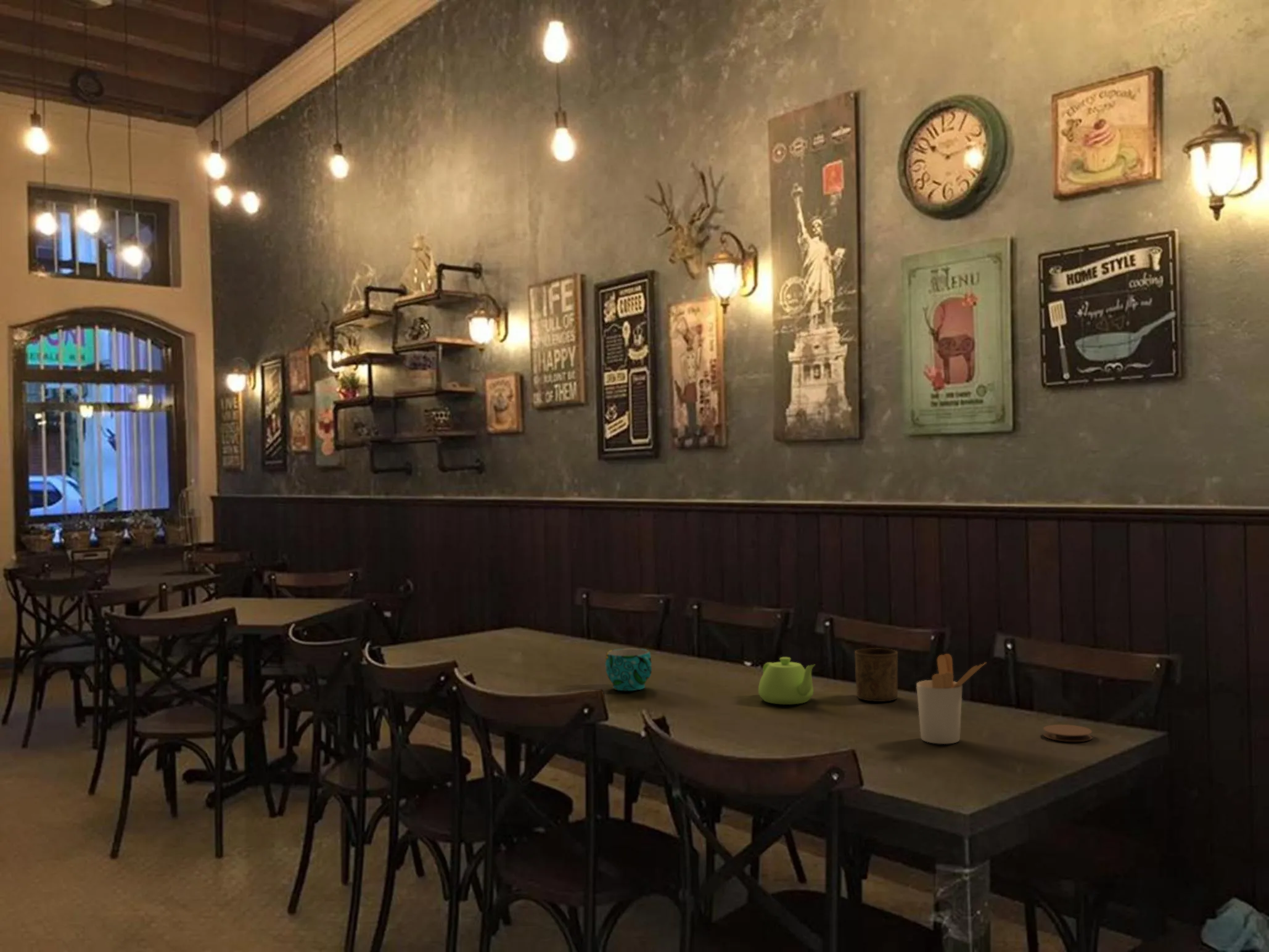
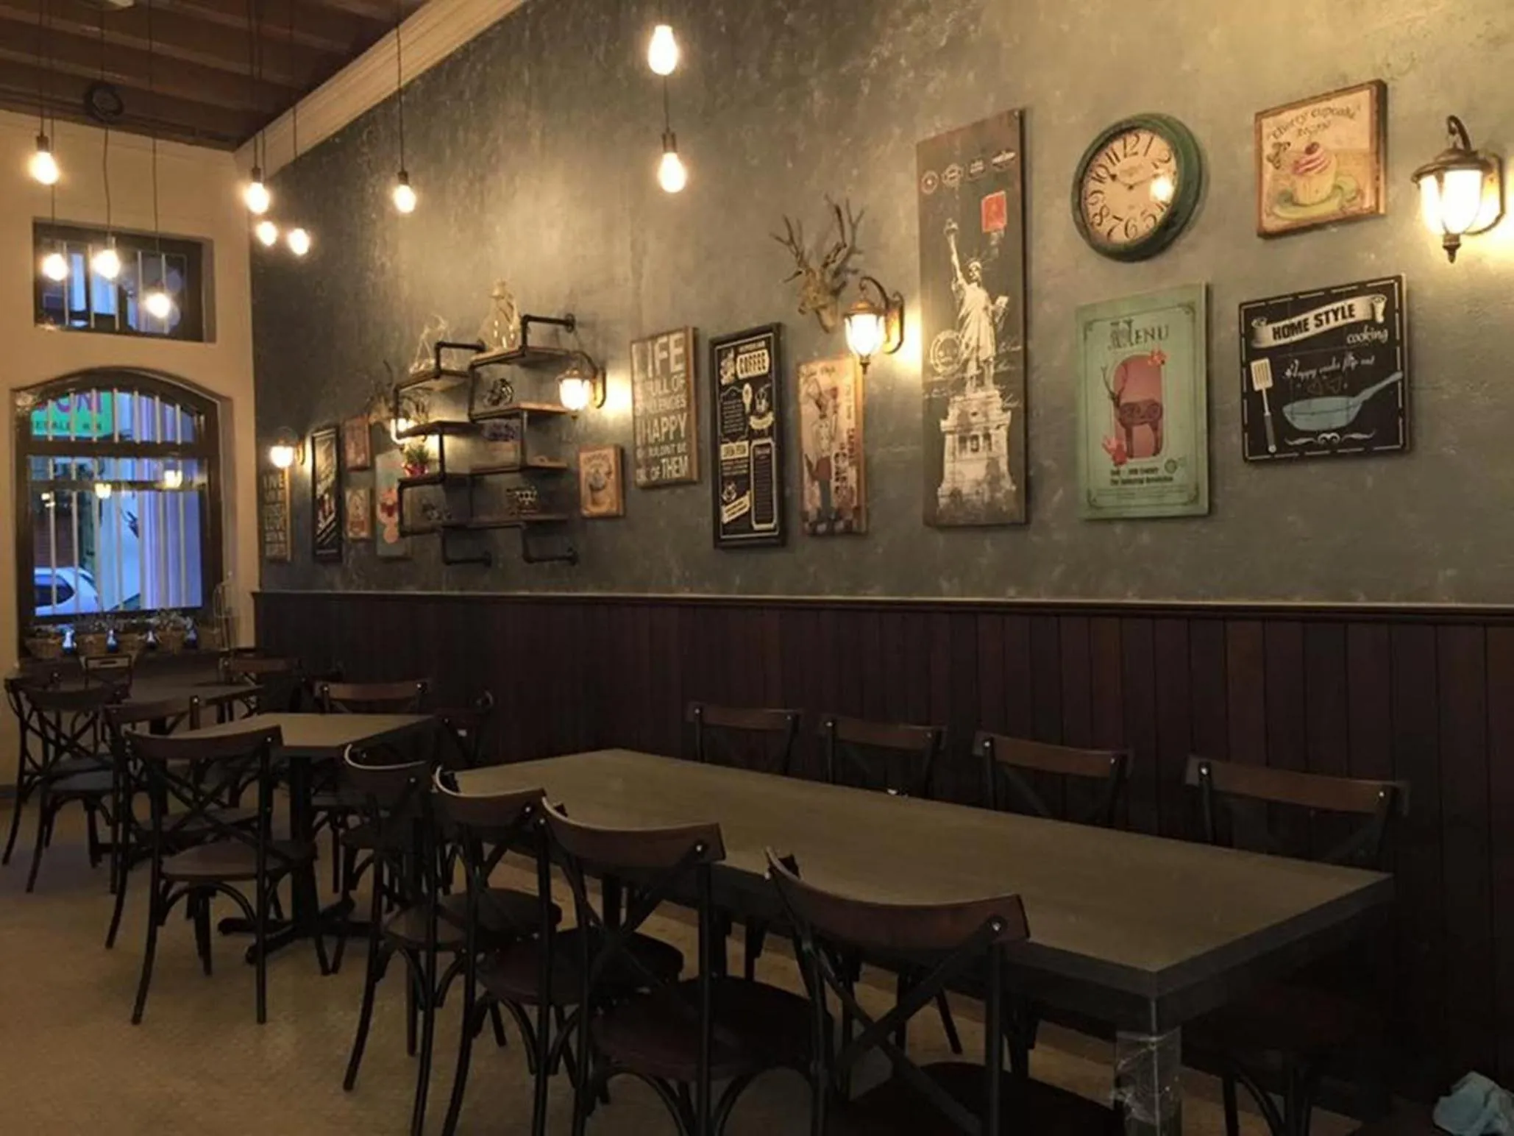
- coaster [1043,724,1093,742]
- cup [854,647,898,702]
- utensil holder [916,653,987,744]
- teapot [758,657,816,705]
- cup [605,648,652,691]
